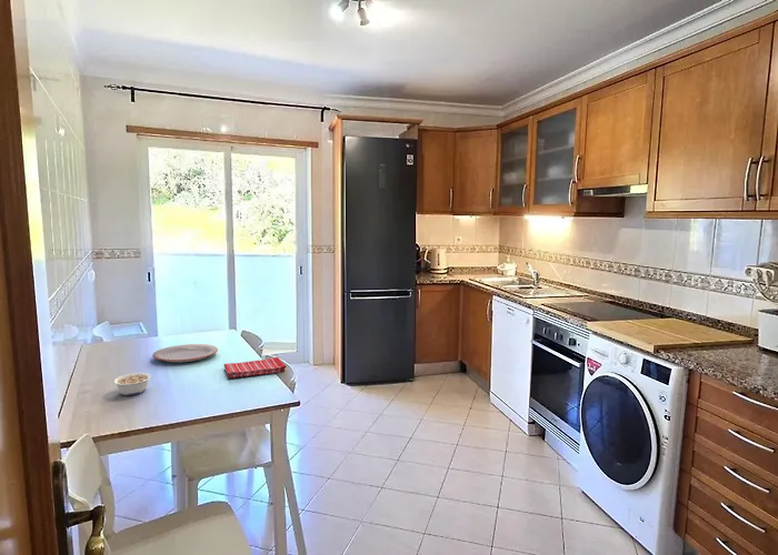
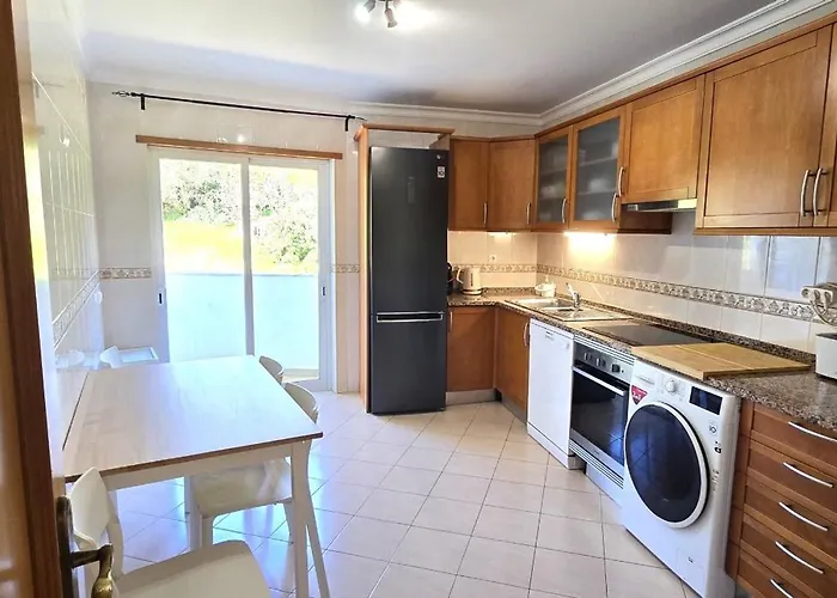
- dish towel [222,356,287,380]
- plate [151,343,219,363]
- legume [112,372,152,396]
